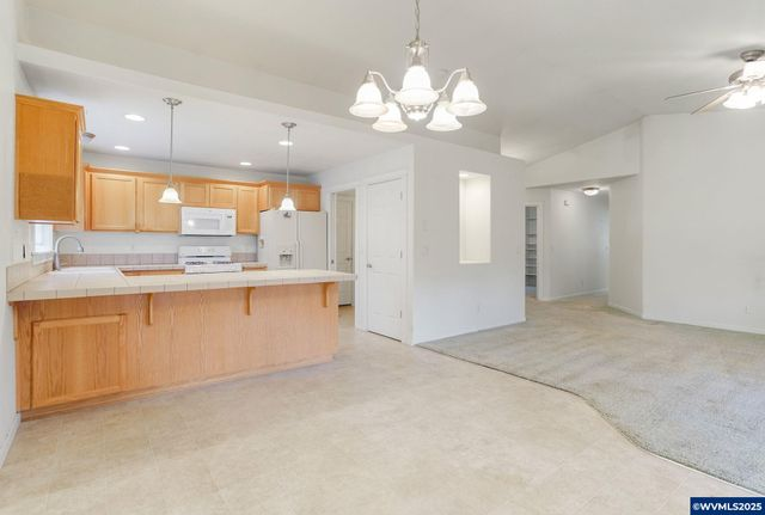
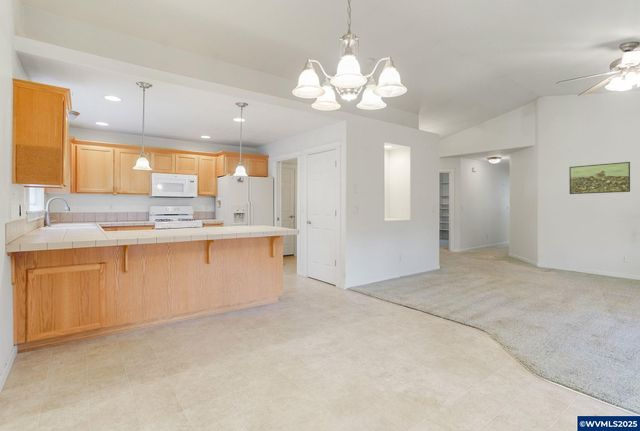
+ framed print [569,161,631,195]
